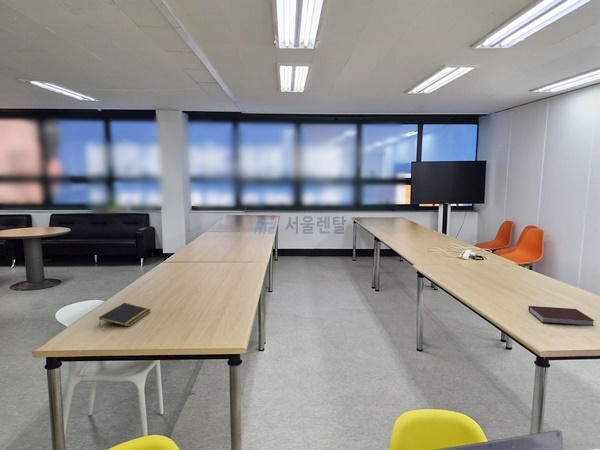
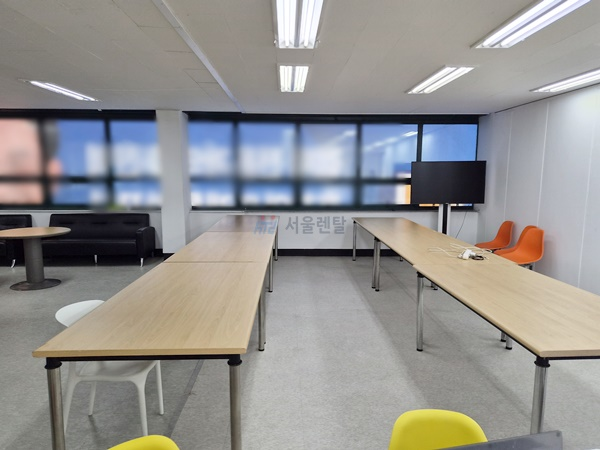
- notebook [528,305,596,327]
- notepad [98,302,152,328]
